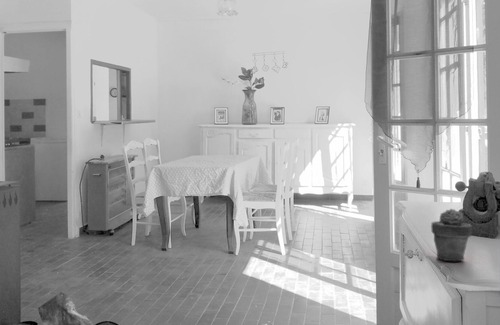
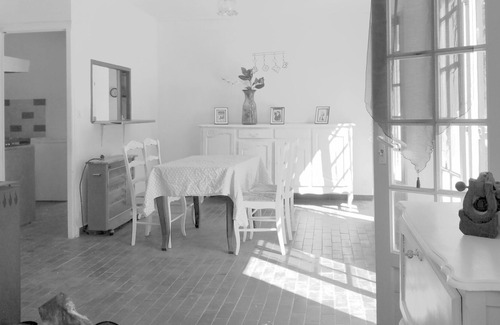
- potted succulent [430,208,473,262]
